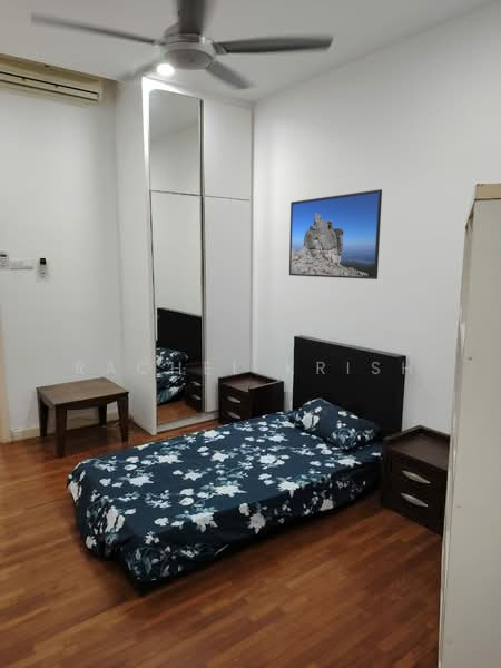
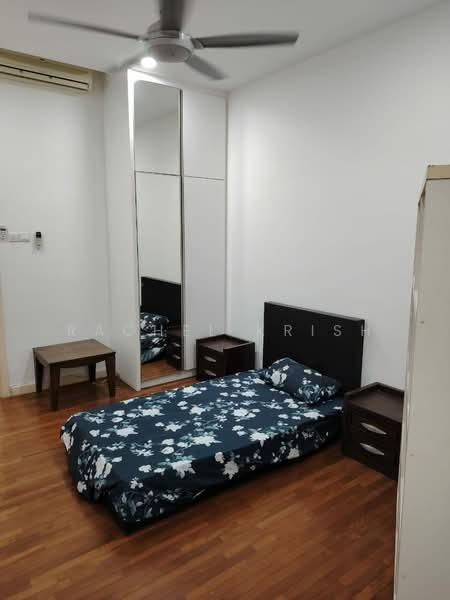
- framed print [288,188,383,281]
